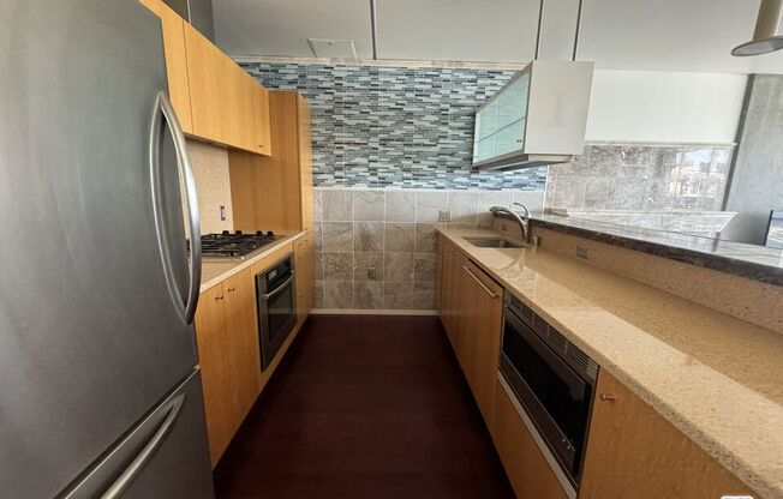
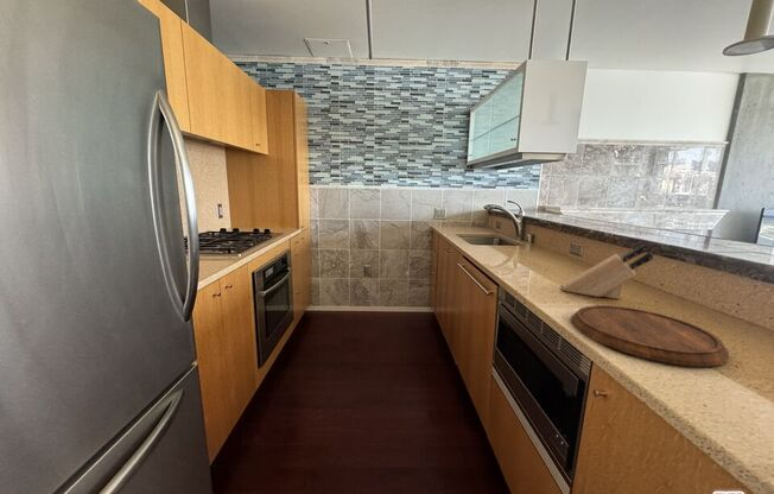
+ cutting board [571,304,730,367]
+ knife block [562,242,654,300]
